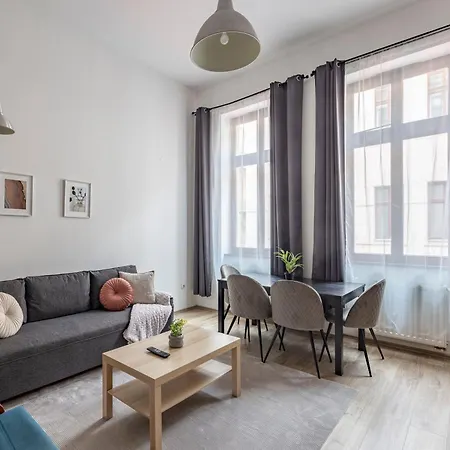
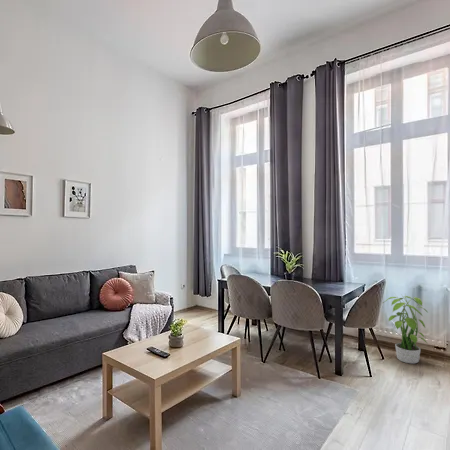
+ potted plant [381,293,429,364]
